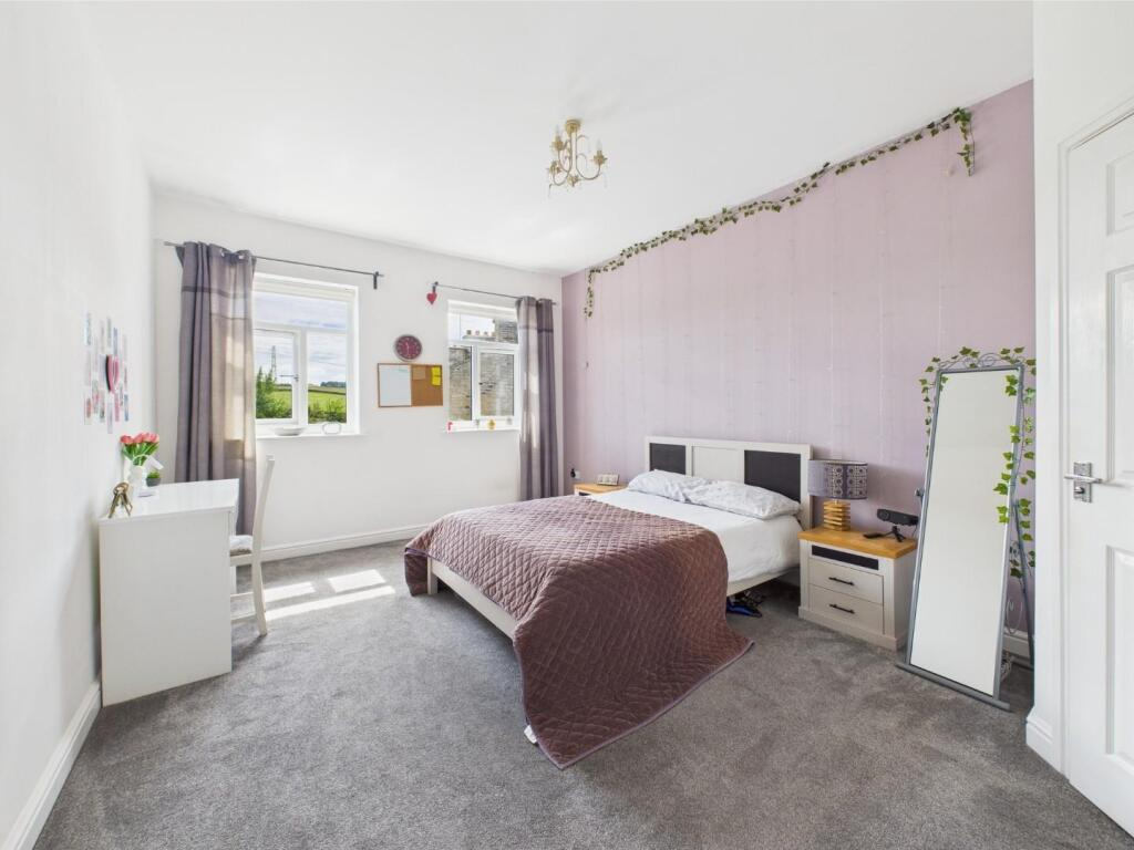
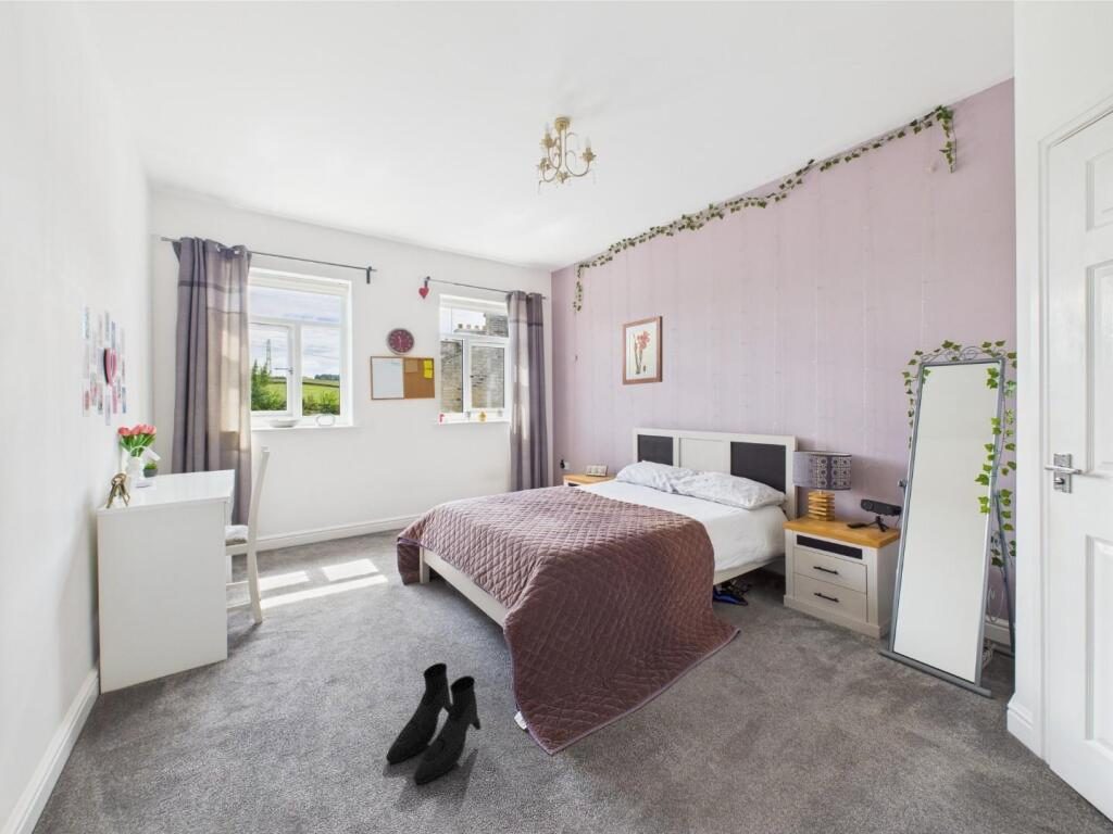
+ wall art [622,315,664,386]
+ boots [385,661,483,785]
